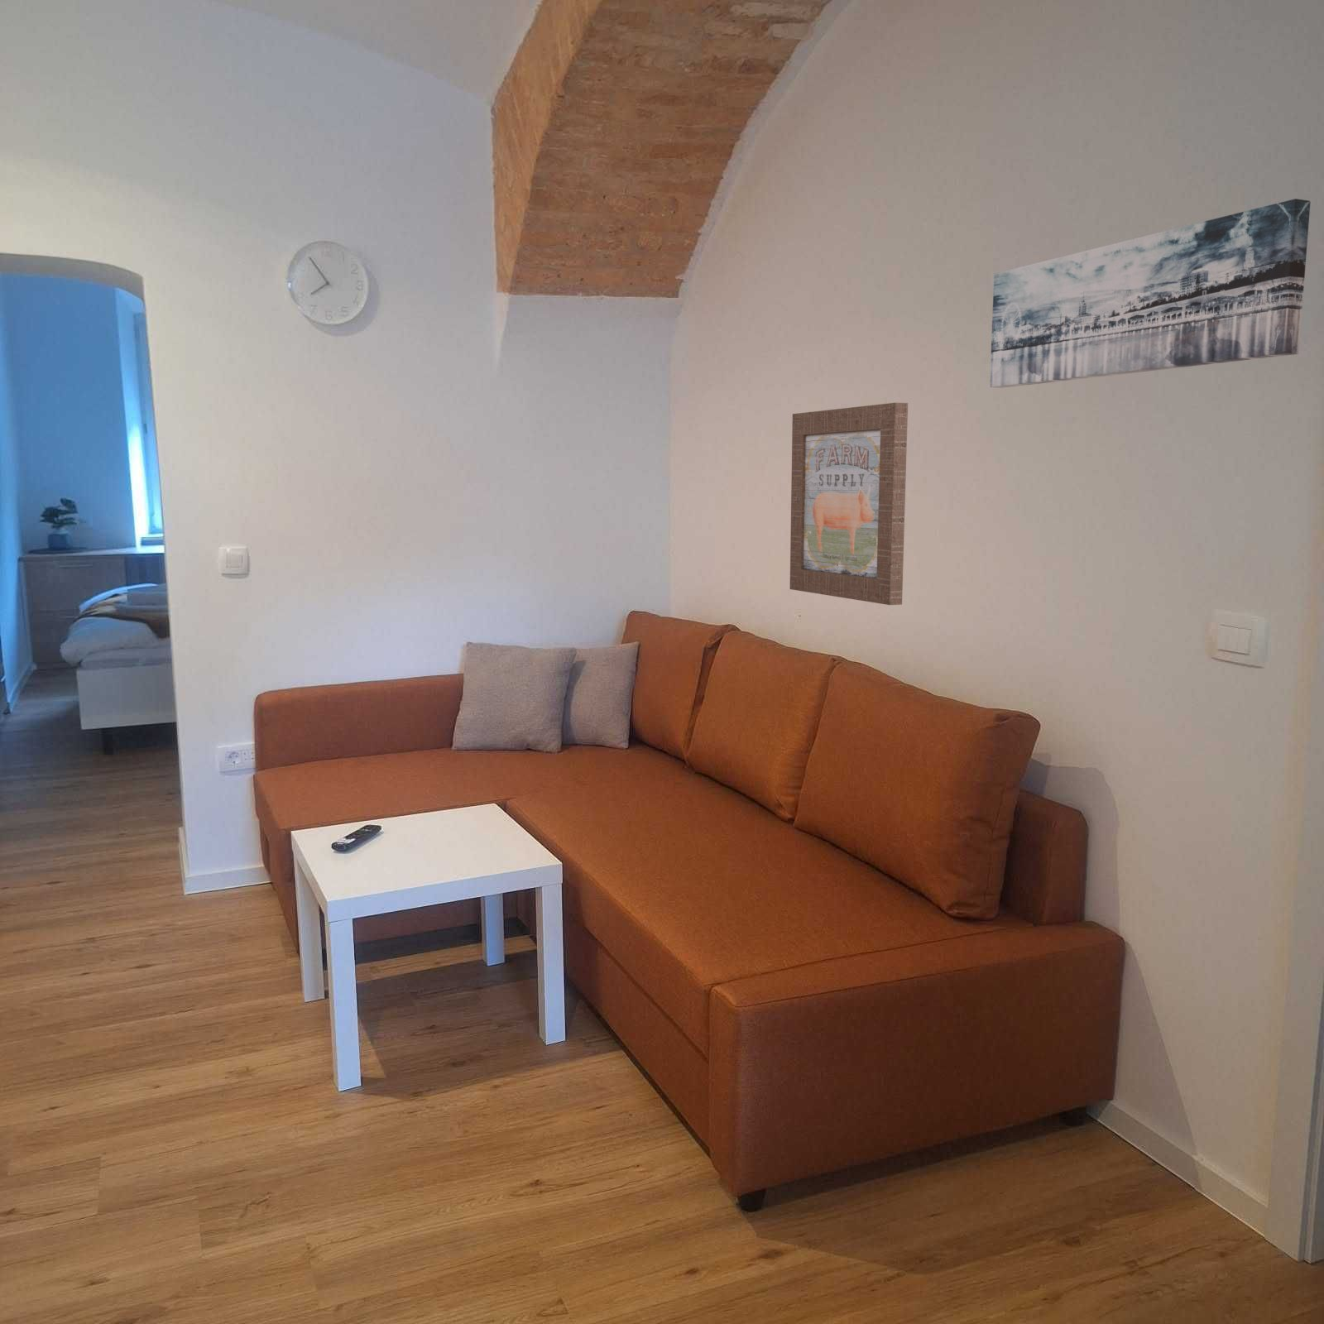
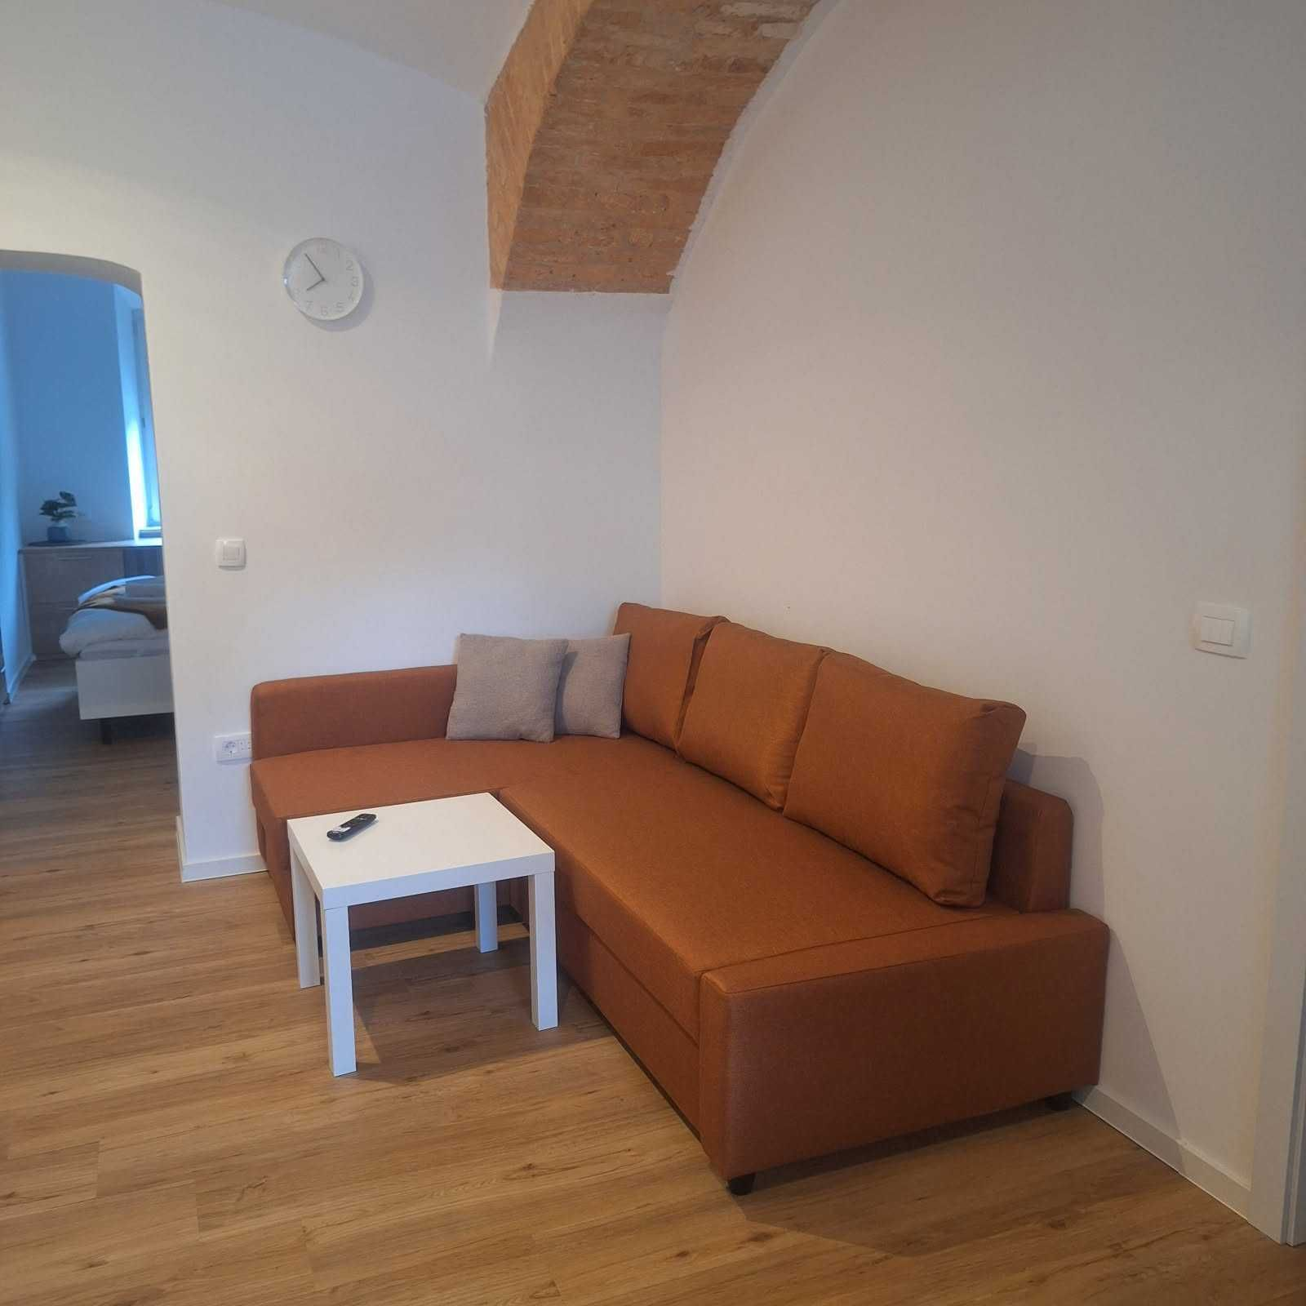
- wall art [789,403,908,606]
- wall art [989,198,1312,389]
